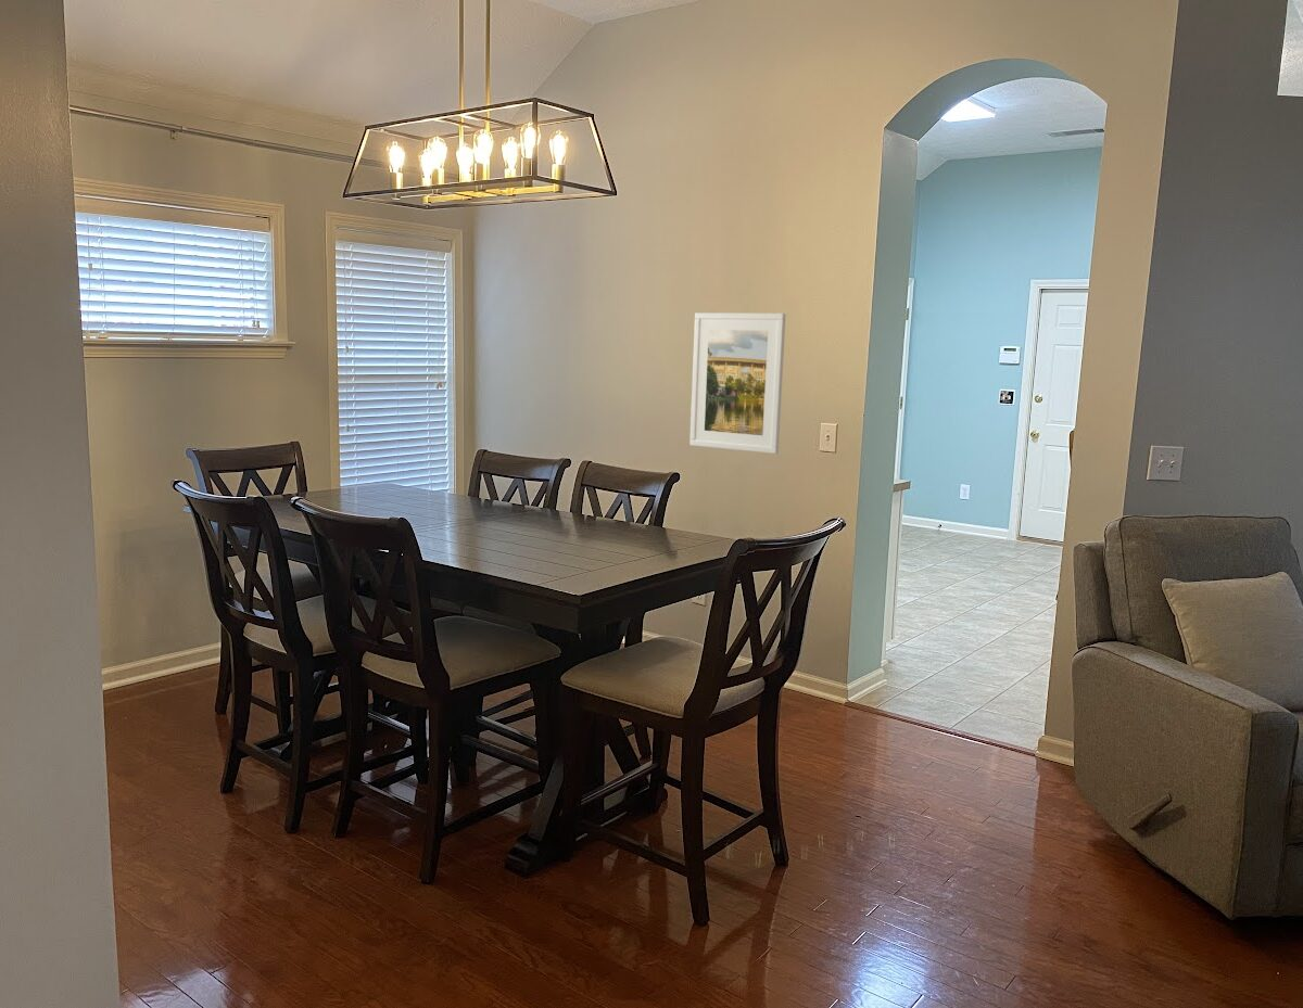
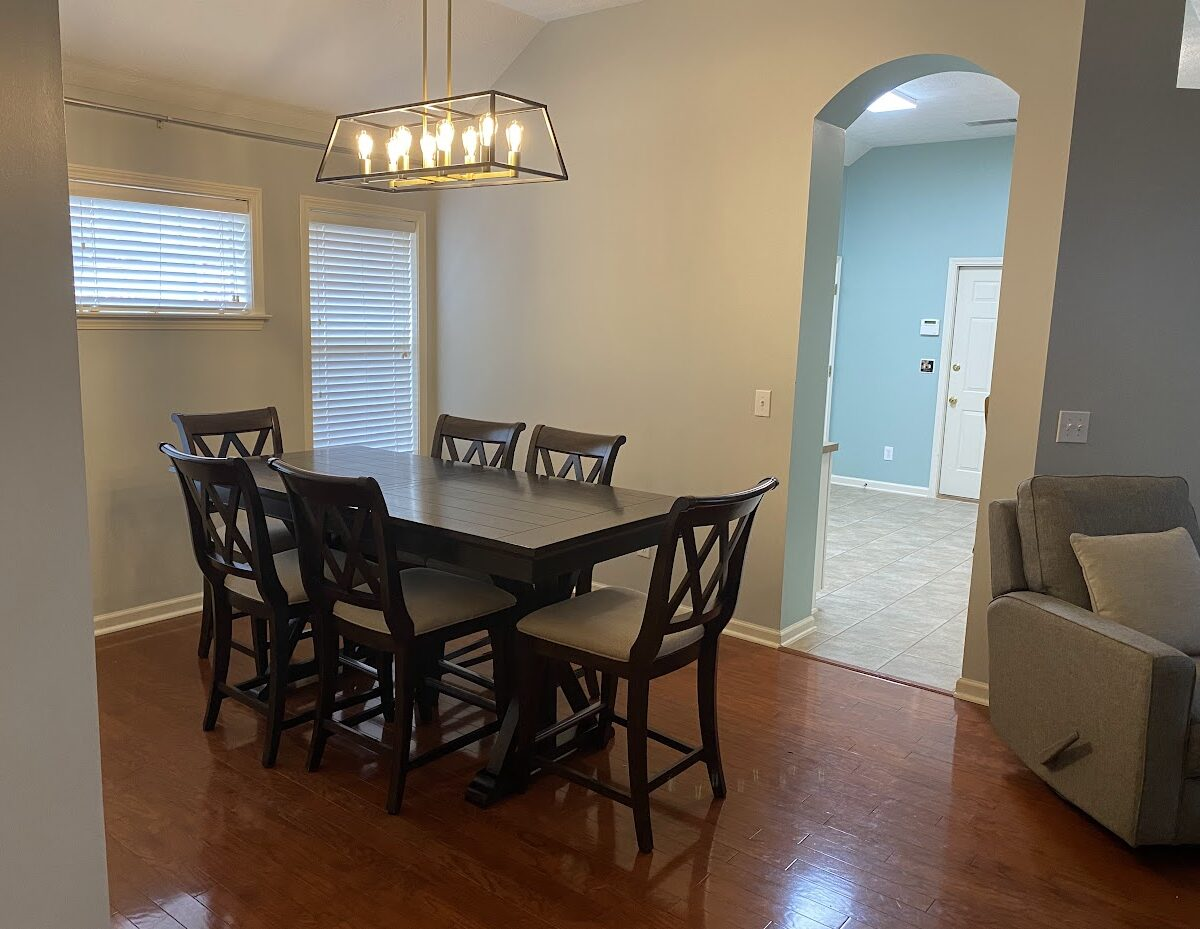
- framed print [688,311,787,455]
